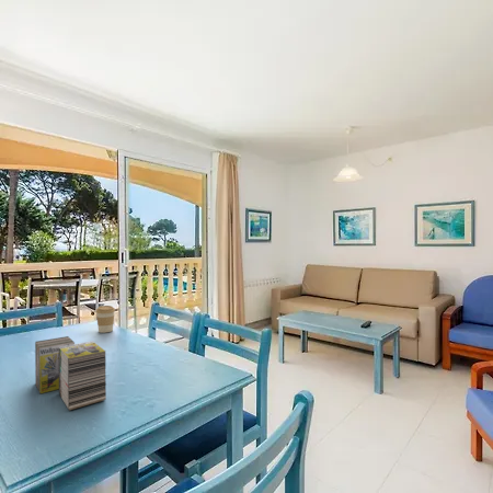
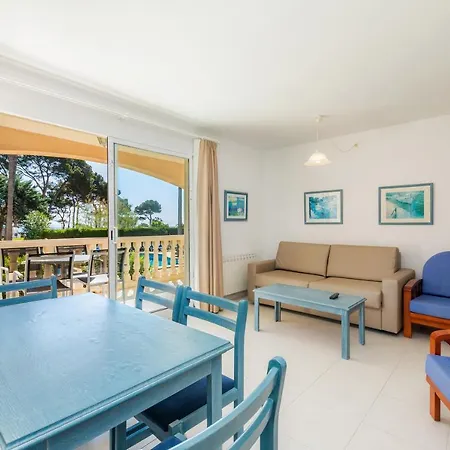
- coffee cup [95,305,116,334]
- magazine [34,335,107,411]
